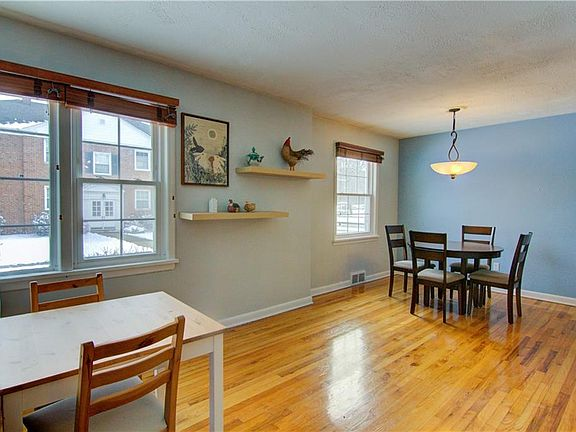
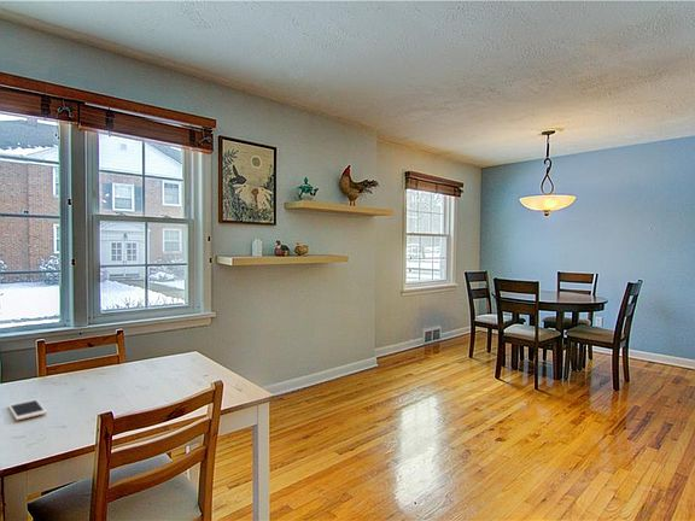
+ cell phone [7,398,48,421]
